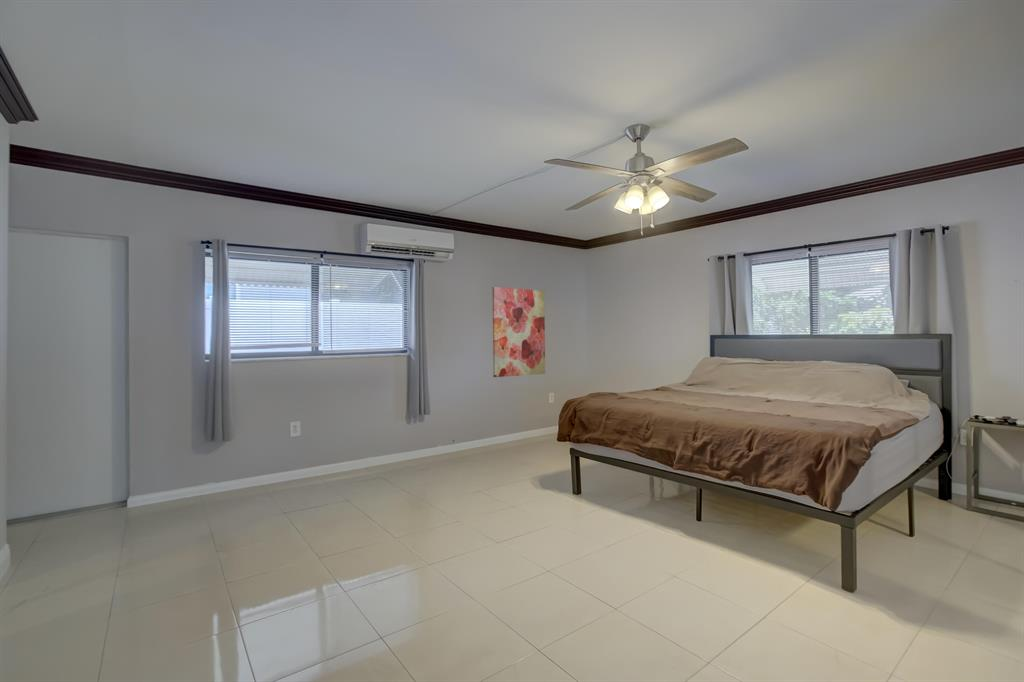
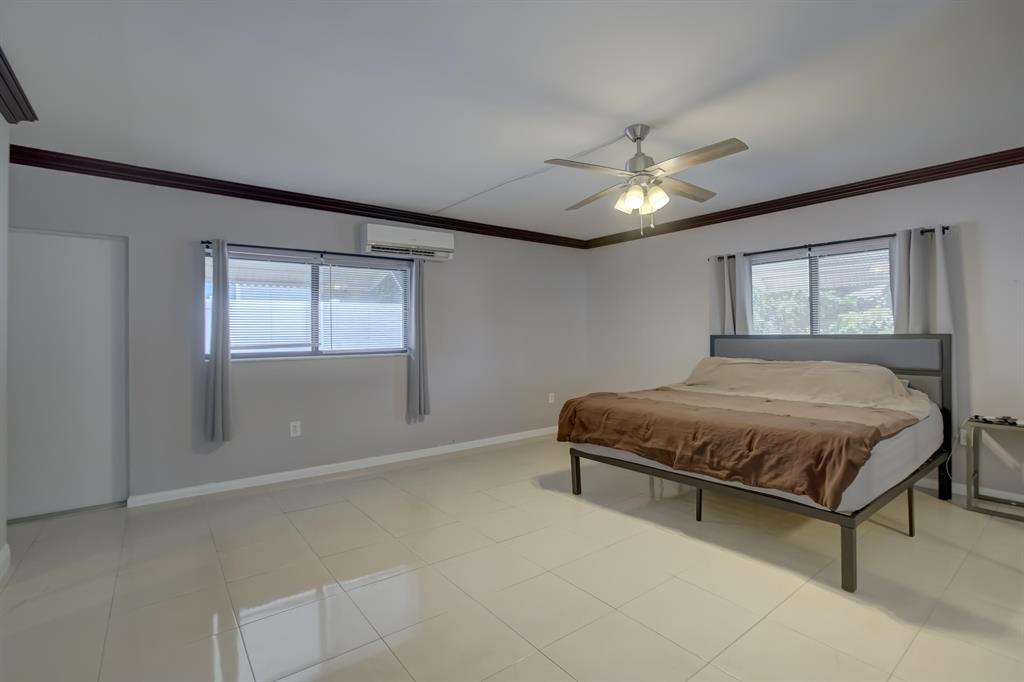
- wall art [492,286,546,378]
